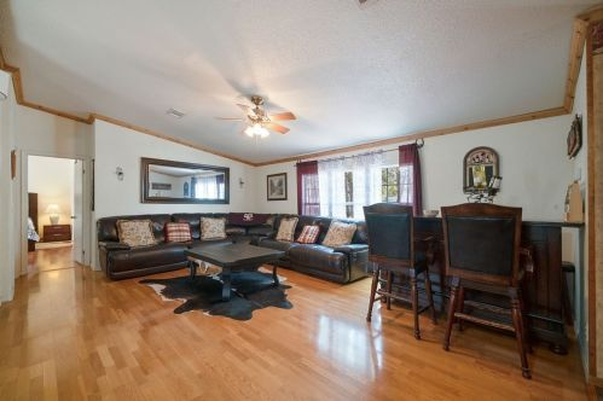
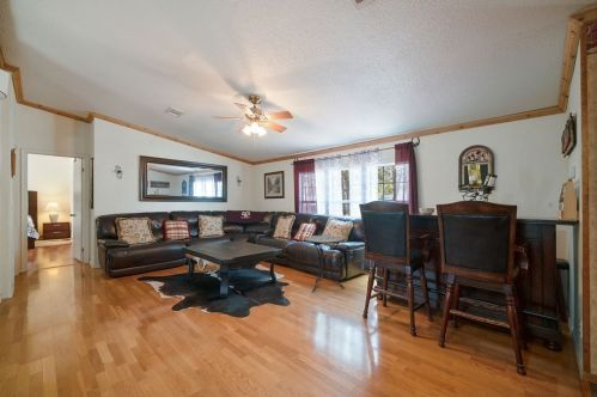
+ side table [301,234,346,294]
